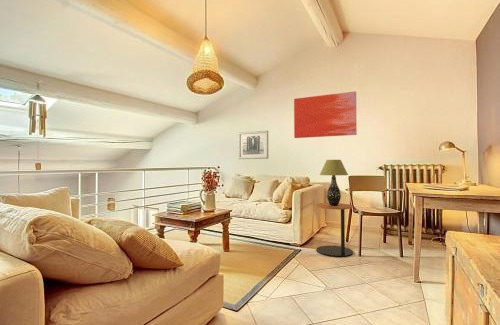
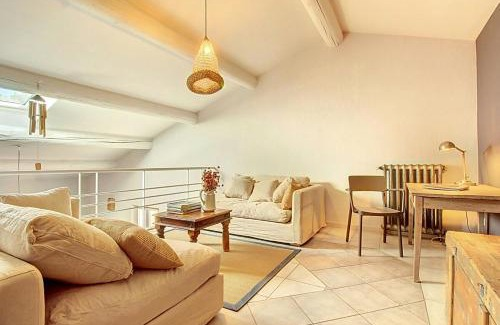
- table lamp [319,159,349,206]
- wall art [293,90,358,139]
- side table [315,202,354,257]
- wall art [237,130,269,160]
